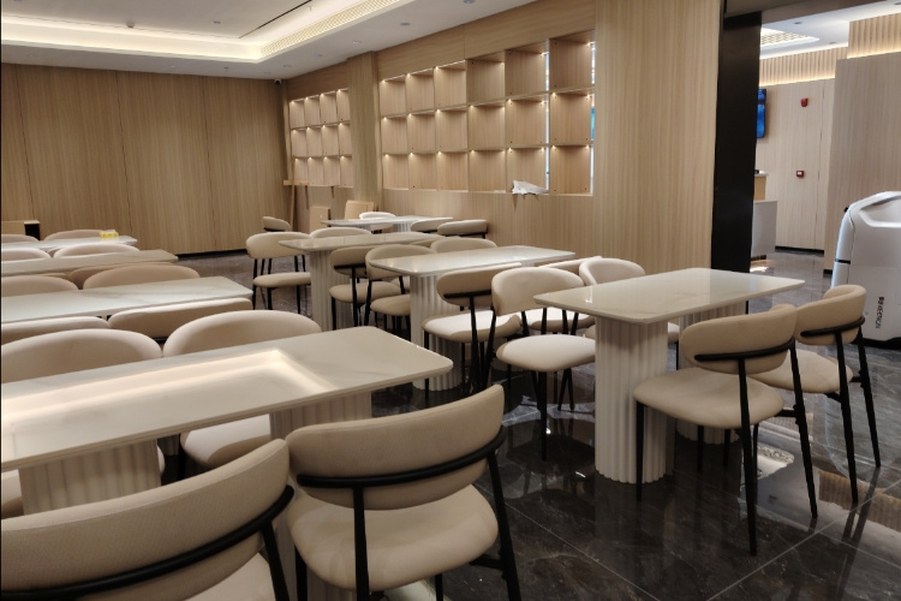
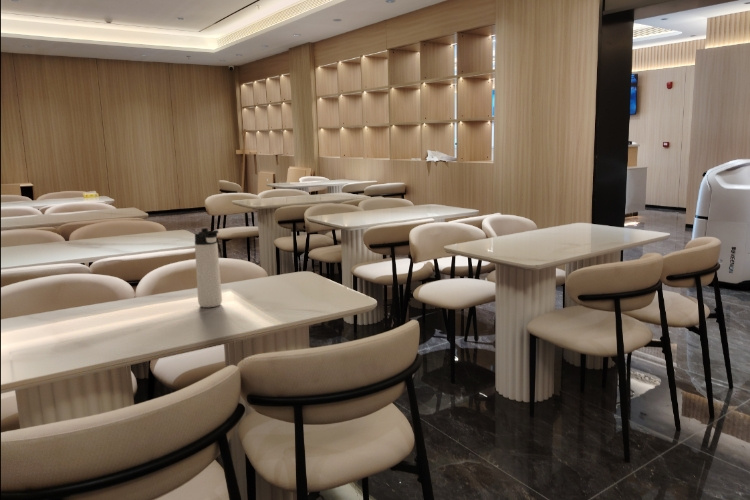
+ thermos bottle [194,227,223,308]
